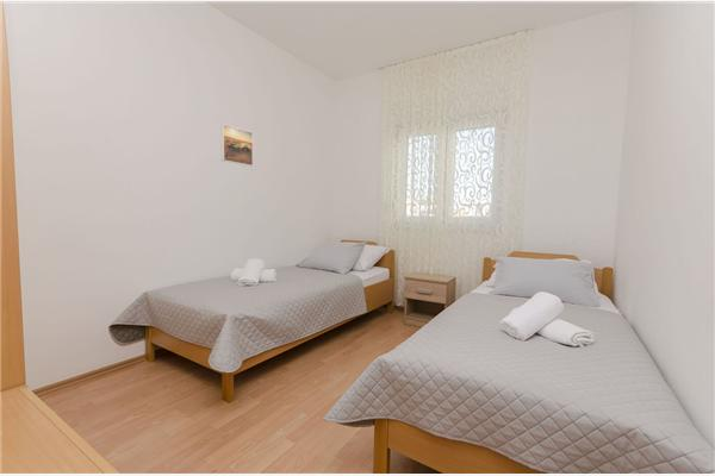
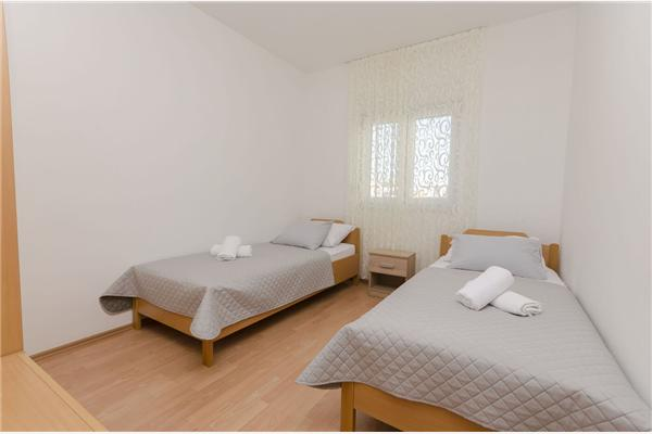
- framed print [220,123,254,167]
